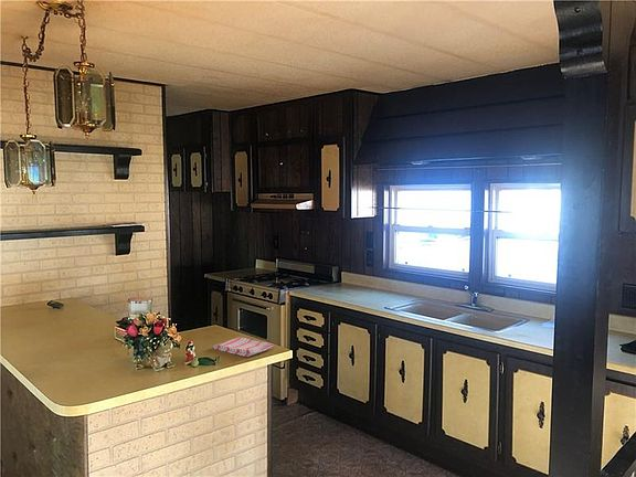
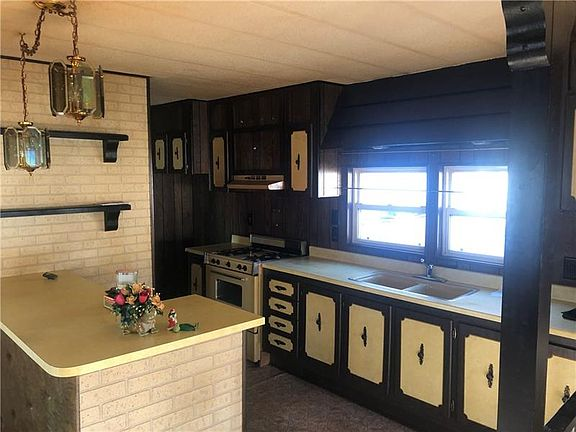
- dish towel [212,336,275,358]
